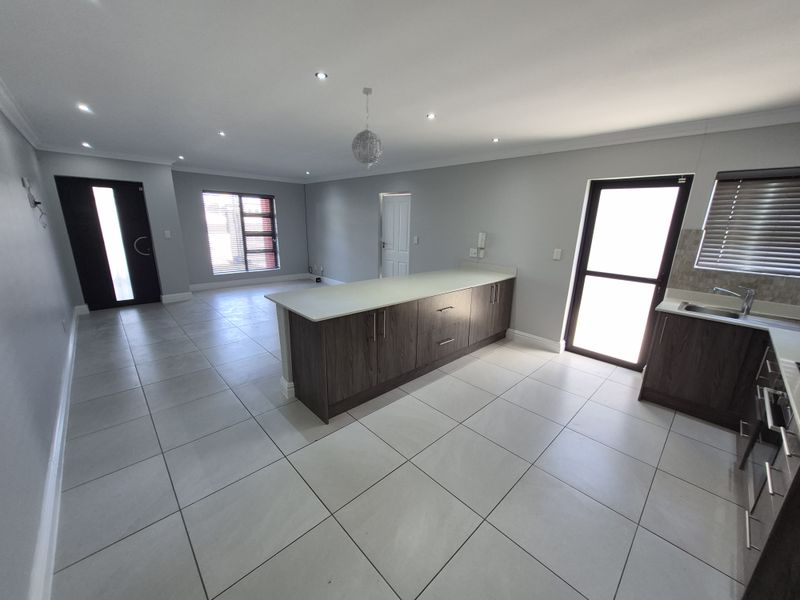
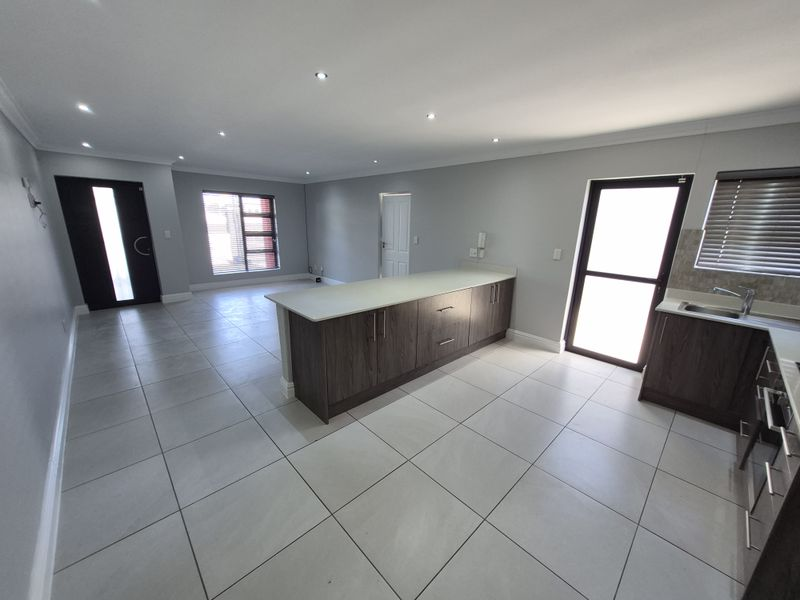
- pendant light [351,86,384,170]
